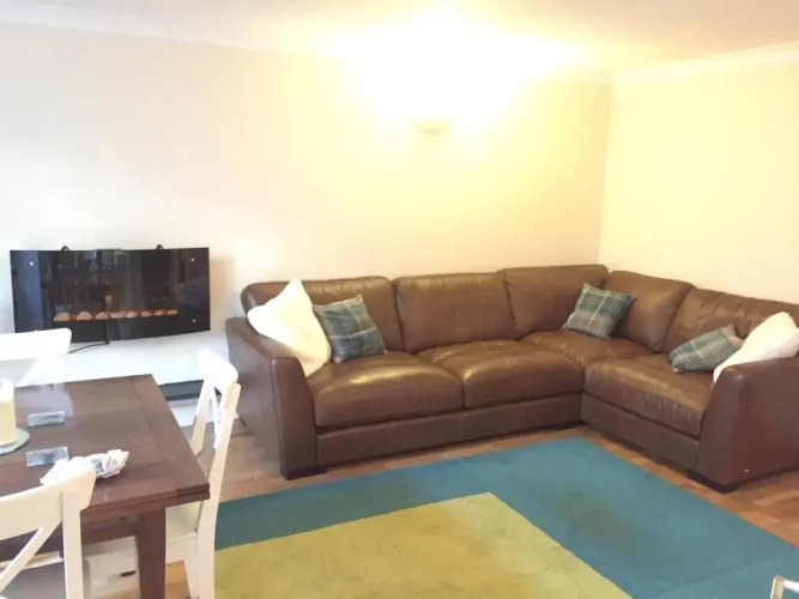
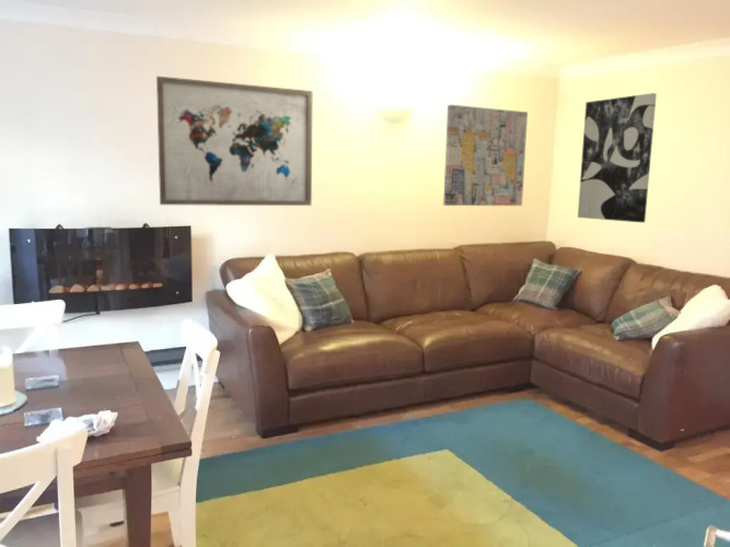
+ wall art [155,75,314,207]
+ wall art [442,104,529,207]
+ wall art [577,92,658,223]
